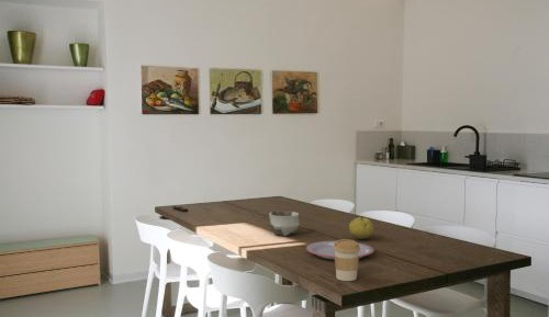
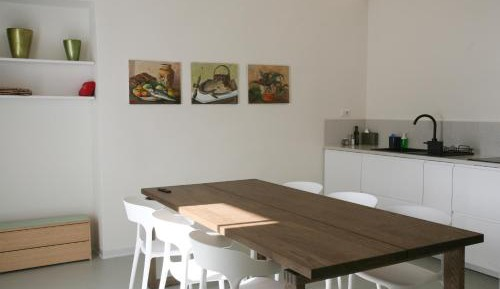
- plate [305,239,376,260]
- fruit [348,216,374,240]
- ceramic bowl [268,211,300,237]
- coffee cup [334,238,360,282]
